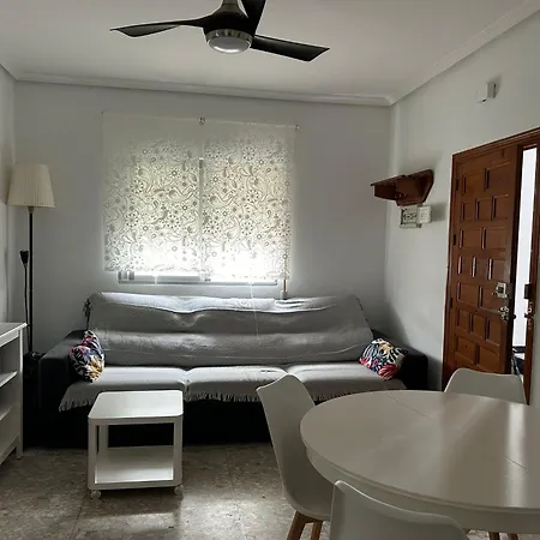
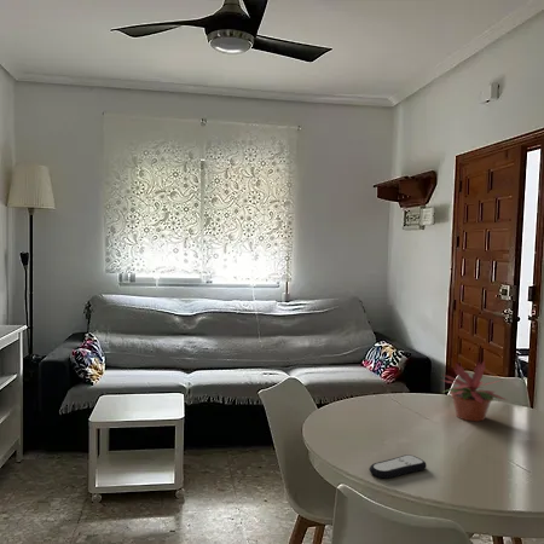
+ remote control [369,453,428,480]
+ potted plant [440,359,508,423]
